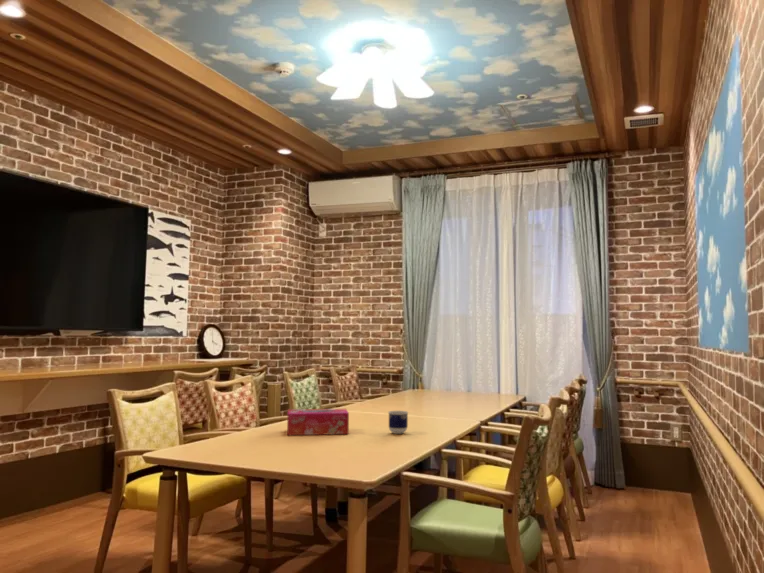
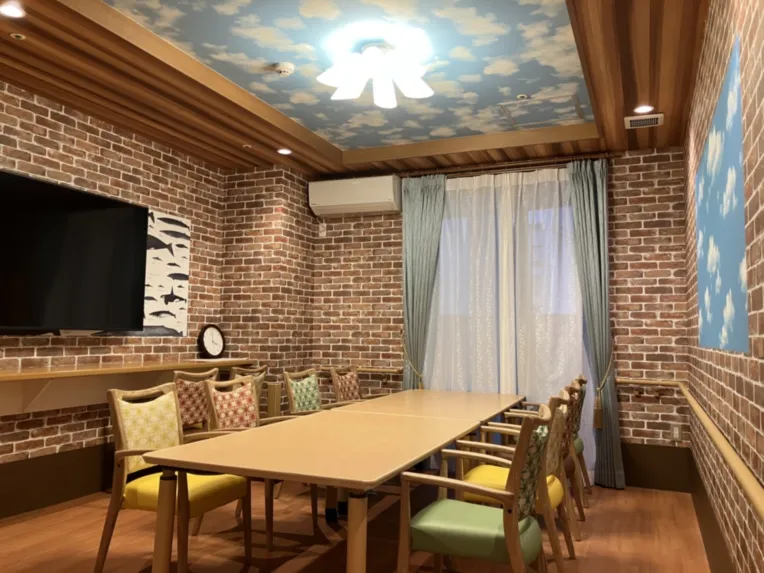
- tissue box [286,408,350,436]
- cup [387,410,409,435]
